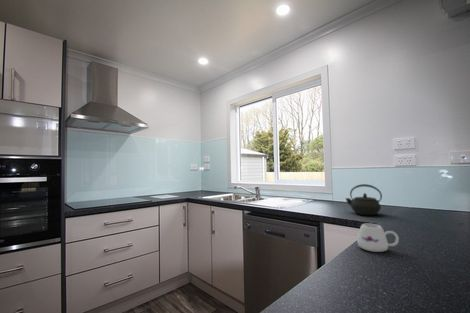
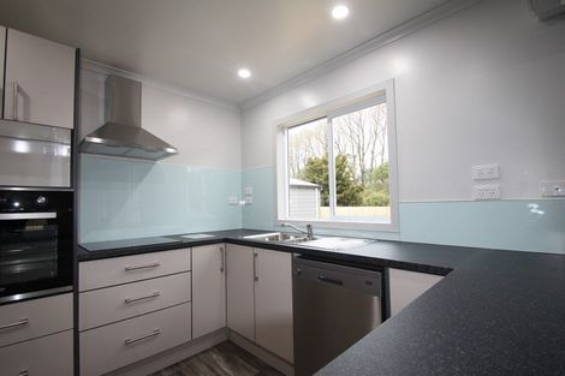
- mug [356,223,400,253]
- kettle [344,183,383,216]
